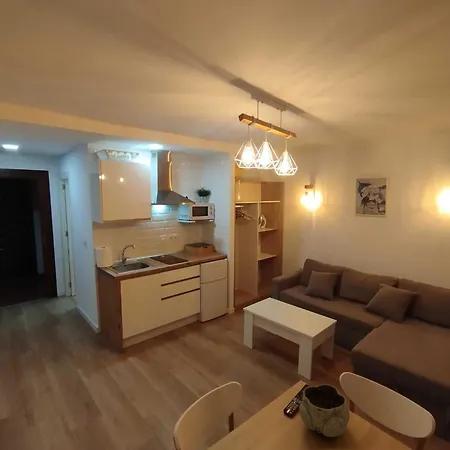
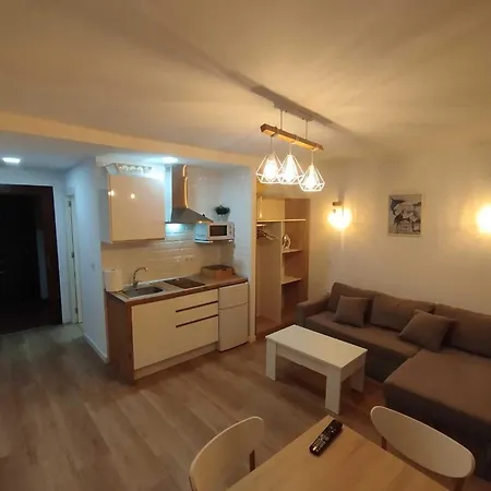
- decorative bowl [298,383,350,438]
